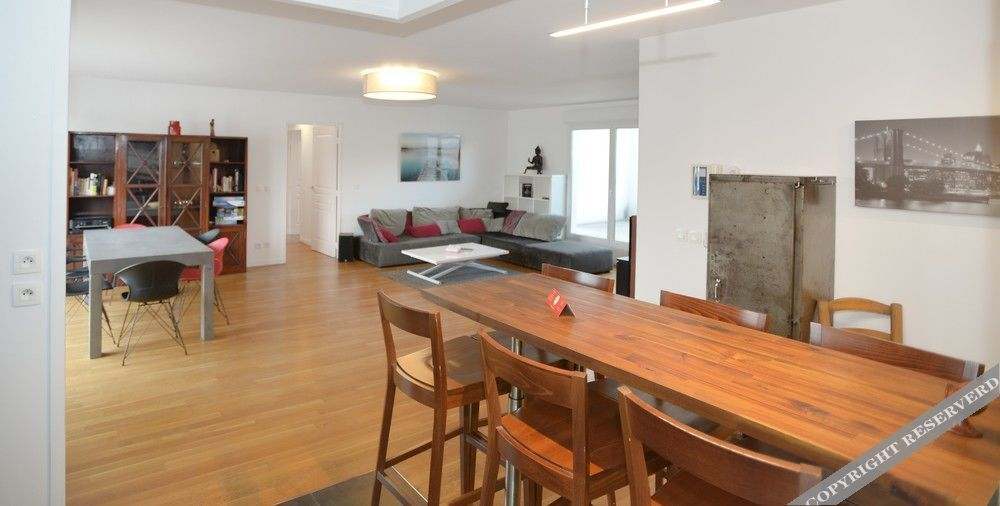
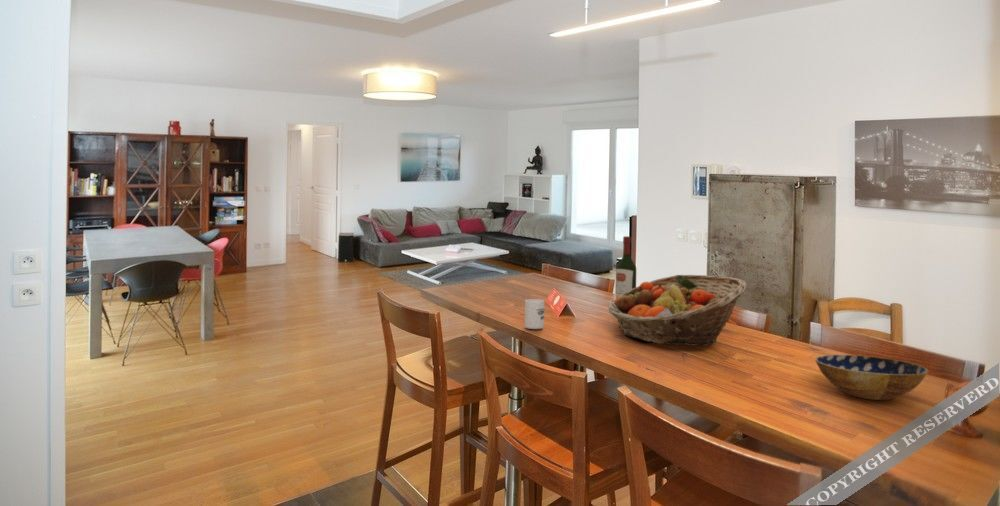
+ wine bottle [615,235,637,297]
+ bowl [814,354,930,401]
+ cup [524,298,546,330]
+ fruit basket [607,274,748,347]
